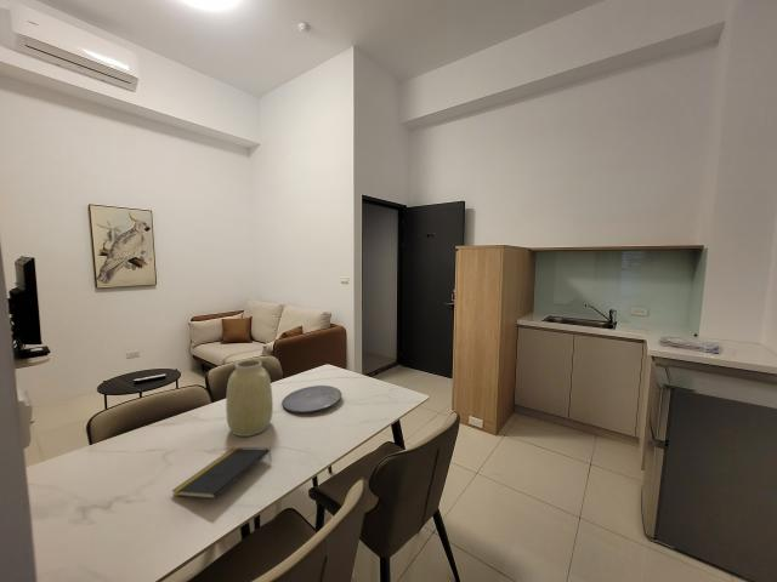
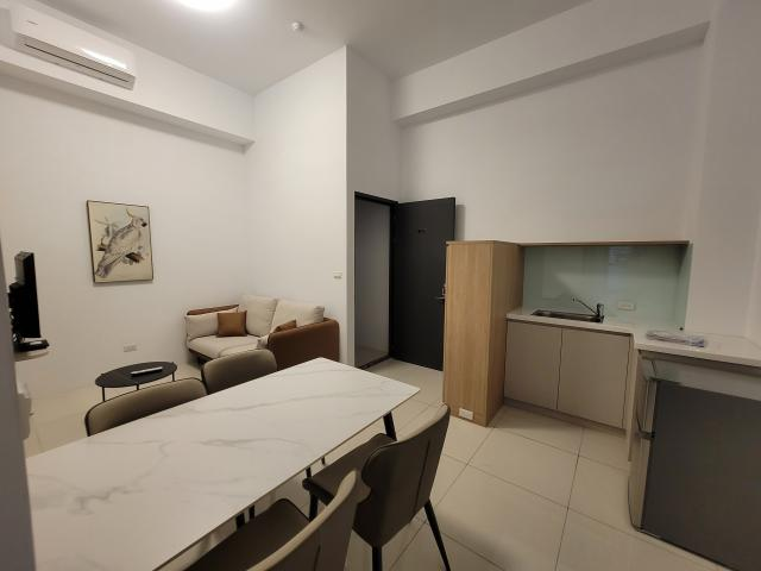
- notepad [171,446,272,500]
- plate [280,384,342,415]
- vase [225,359,274,438]
